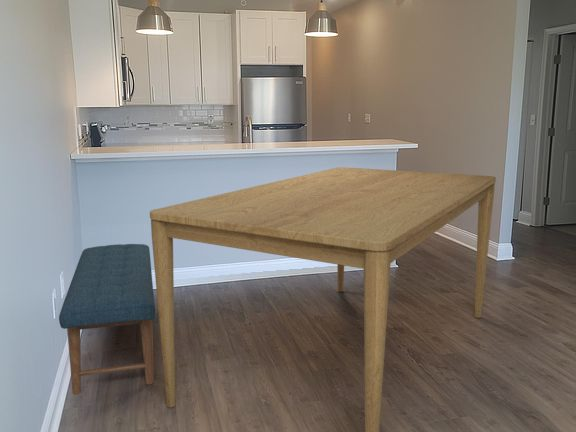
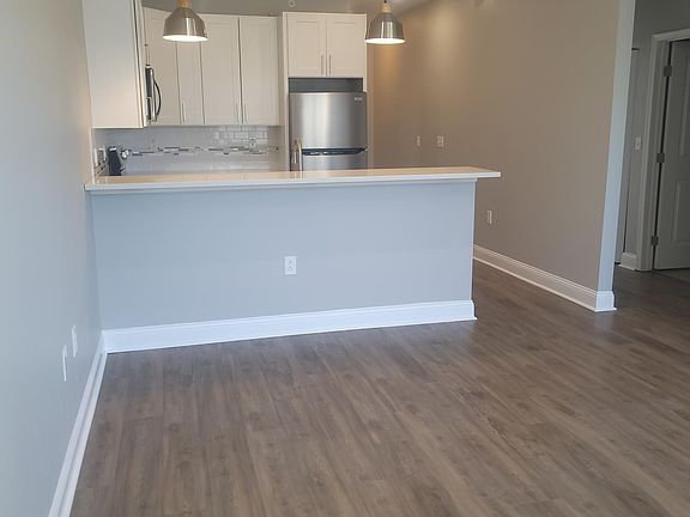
- dining table [149,166,497,432]
- bench [58,243,156,395]
